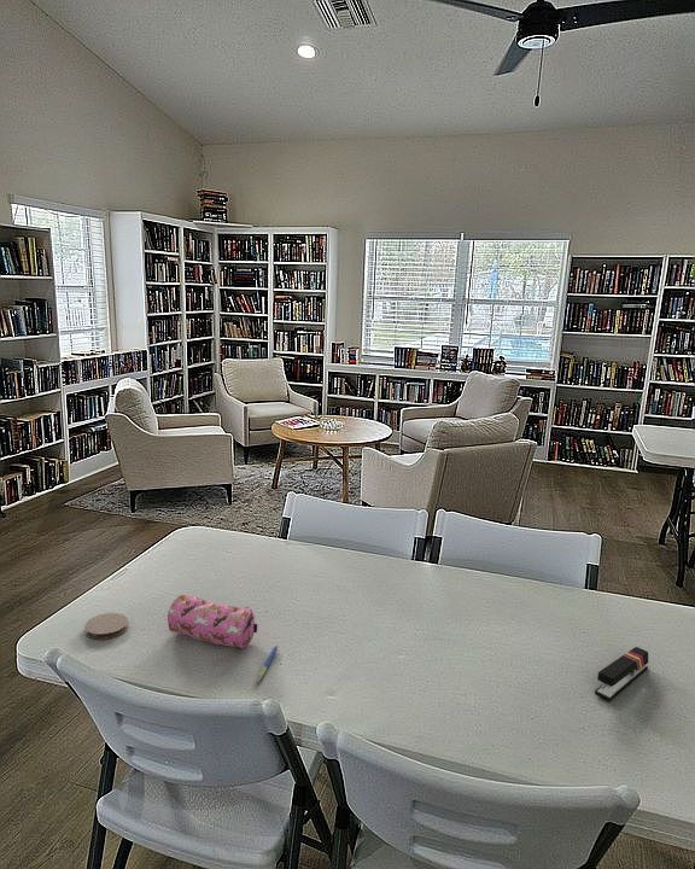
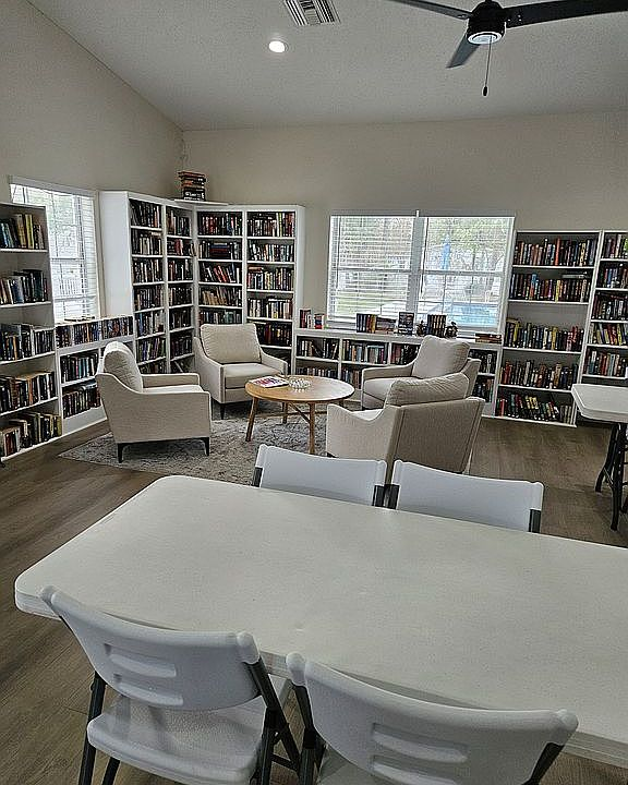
- pencil case [167,594,258,649]
- stapler [594,646,649,702]
- pen [256,645,279,684]
- coaster [83,612,129,641]
